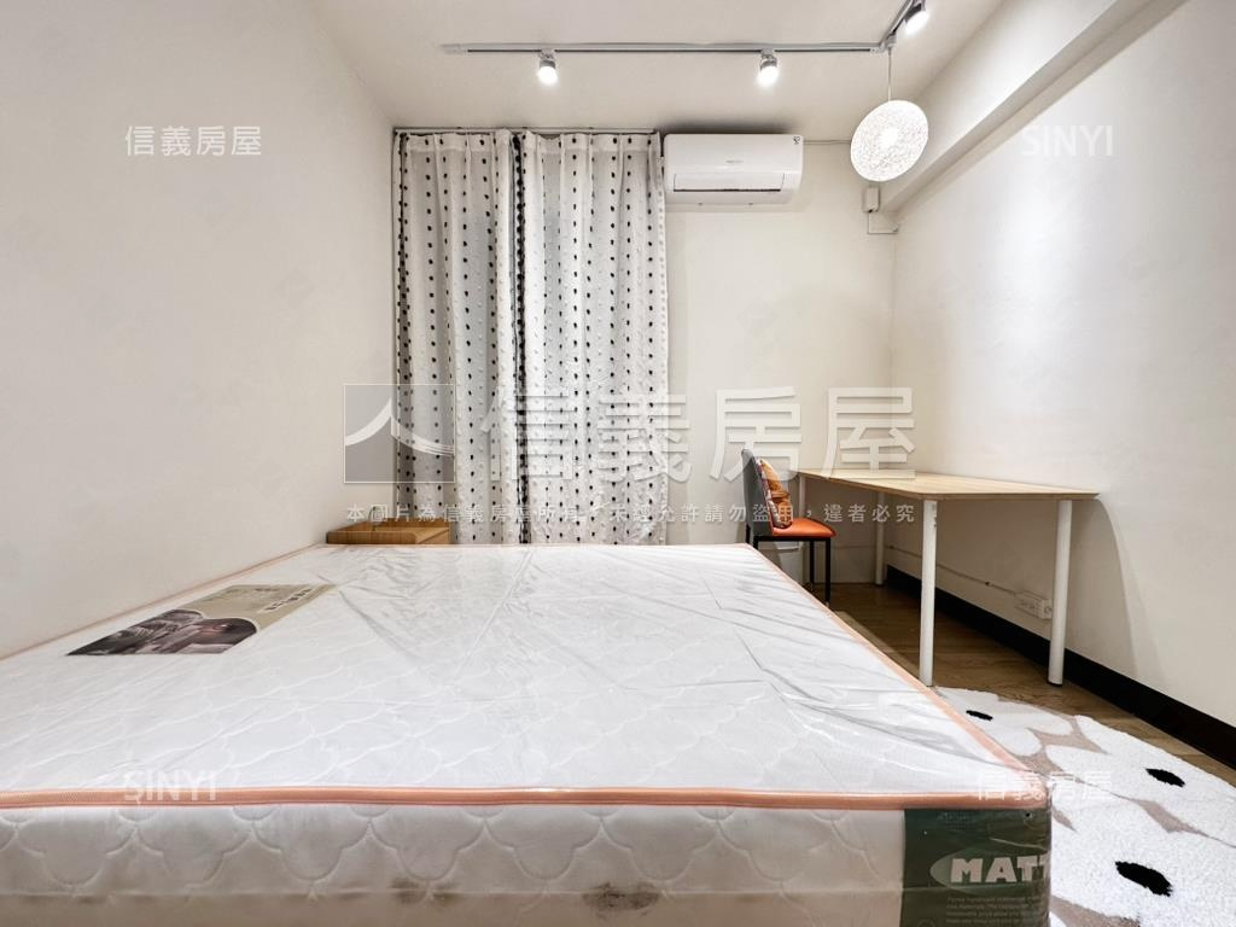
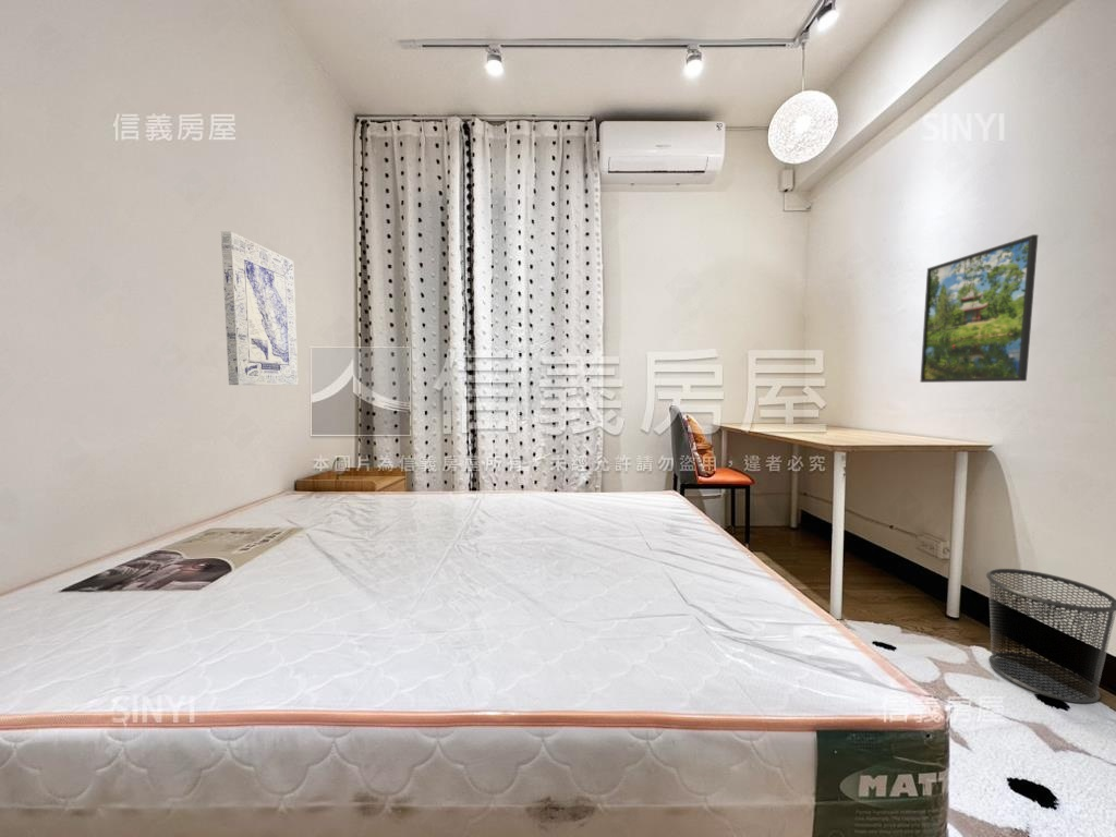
+ wall art [220,231,300,387]
+ waste bin [985,568,1116,704]
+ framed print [920,233,1039,384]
